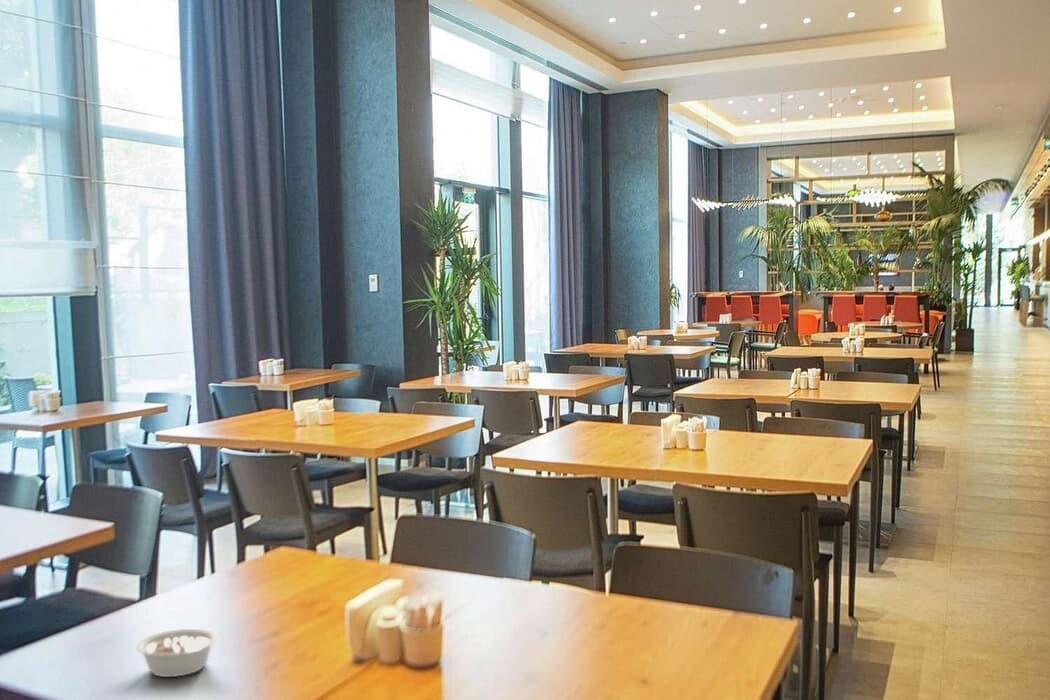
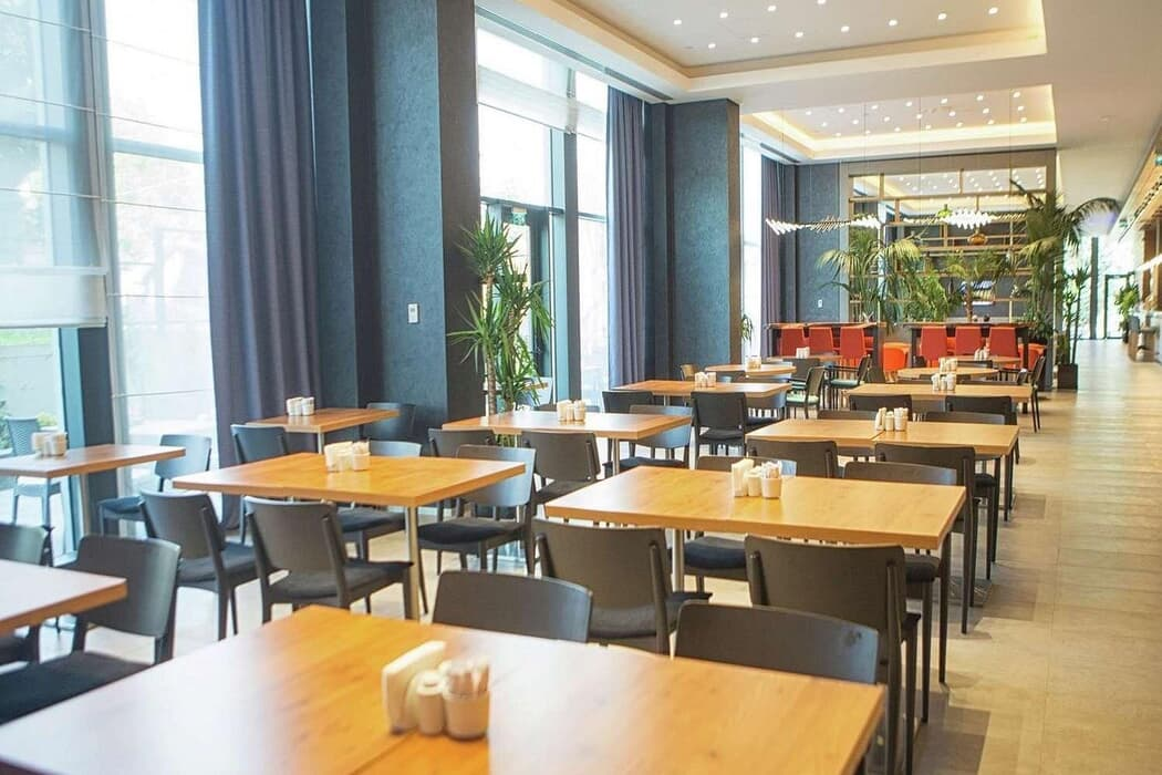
- legume [135,628,218,678]
